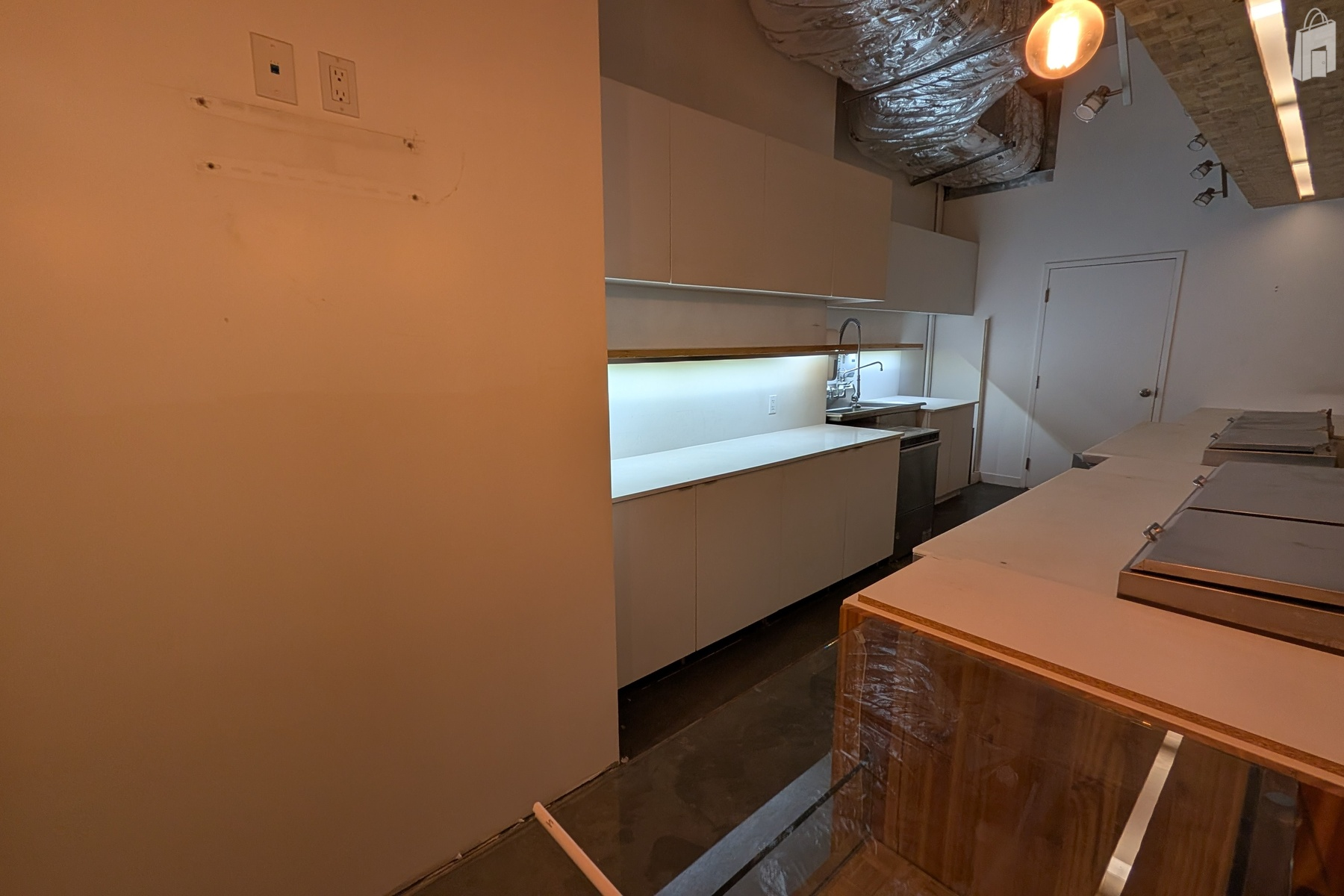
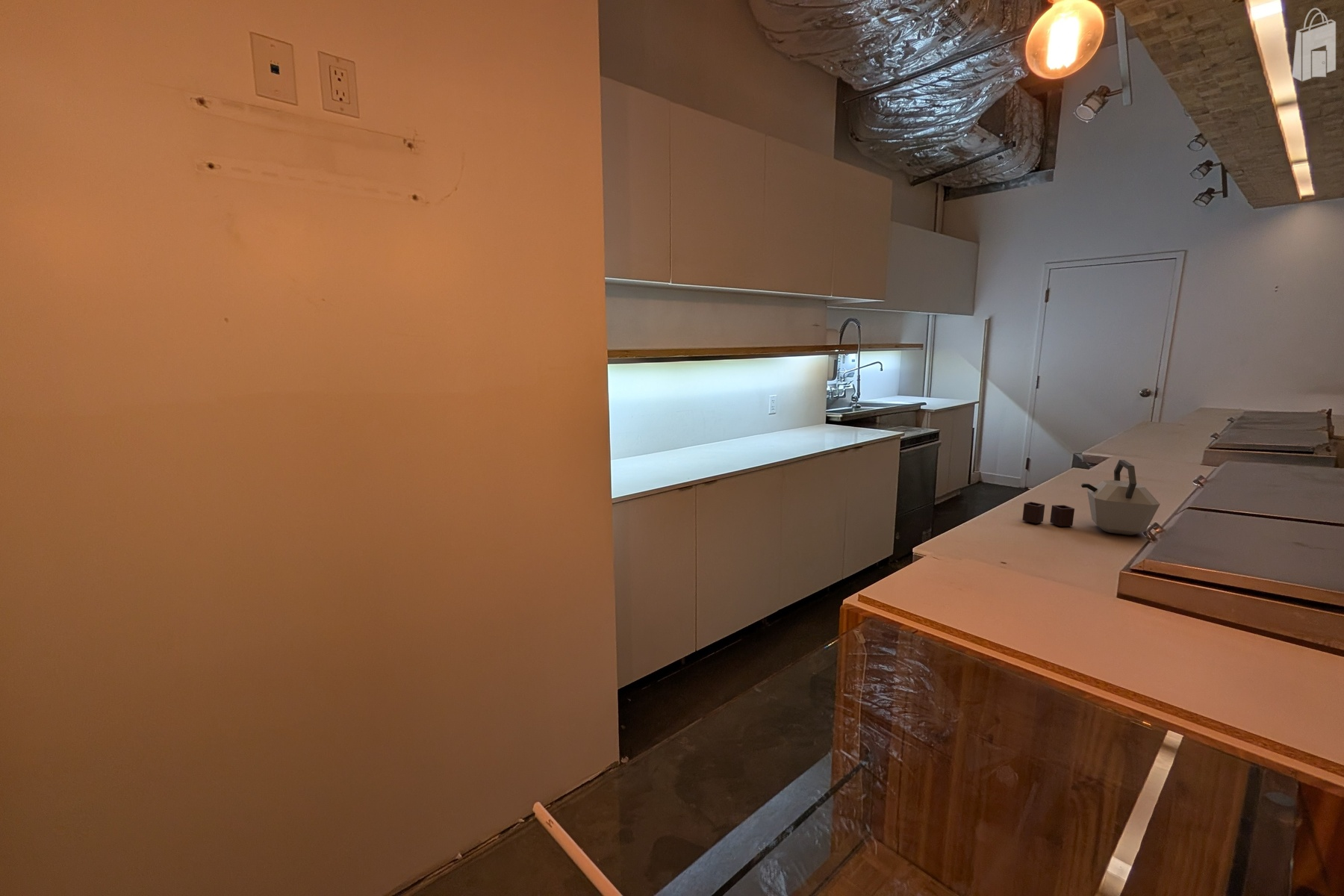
+ kettle [1021,459,1161,536]
